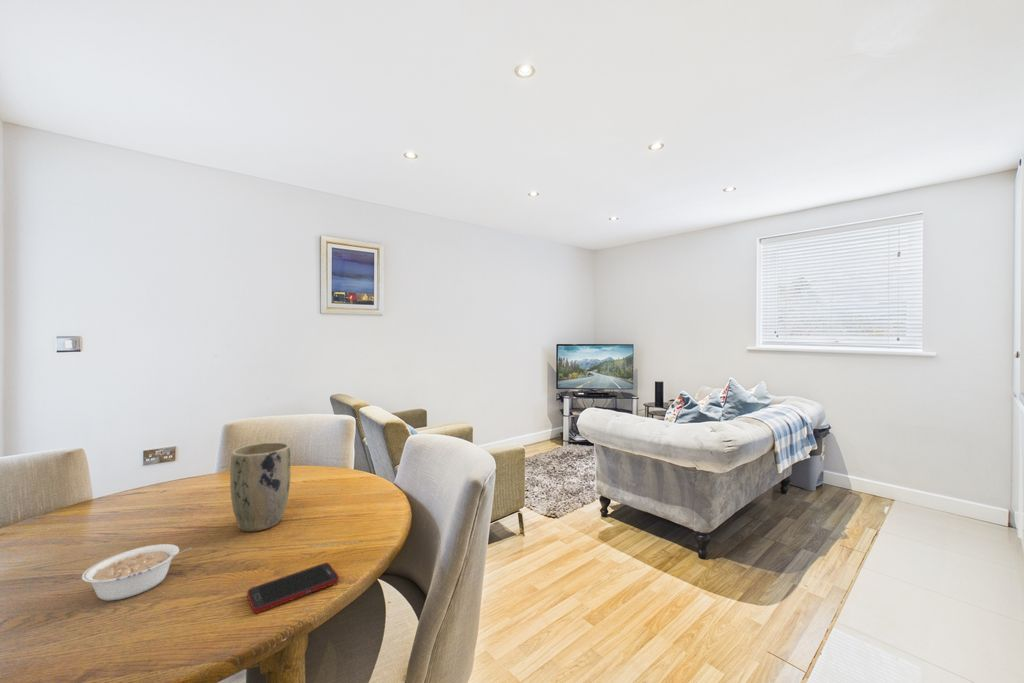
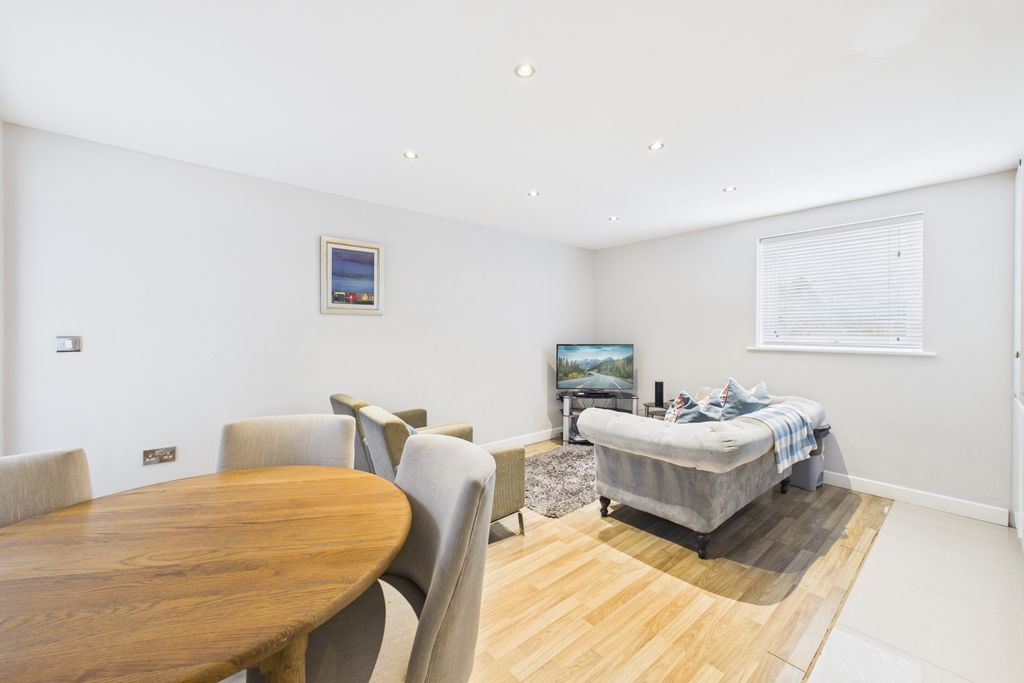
- plant pot [229,441,292,533]
- cell phone [246,562,340,614]
- legume [81,543,193,602]
